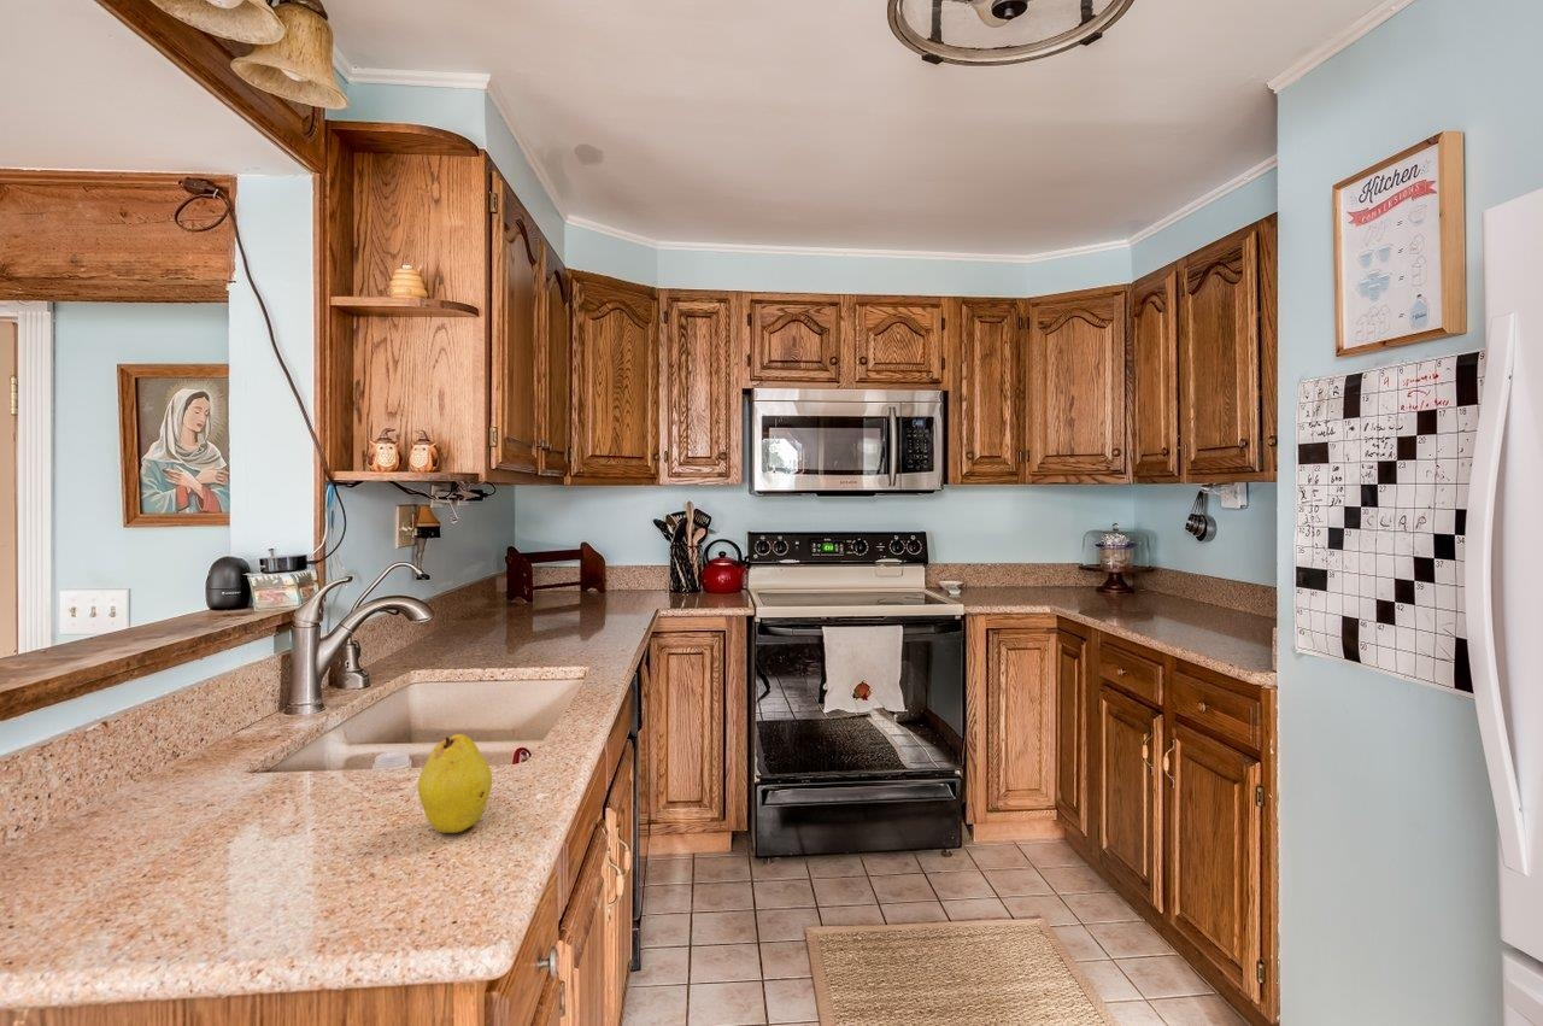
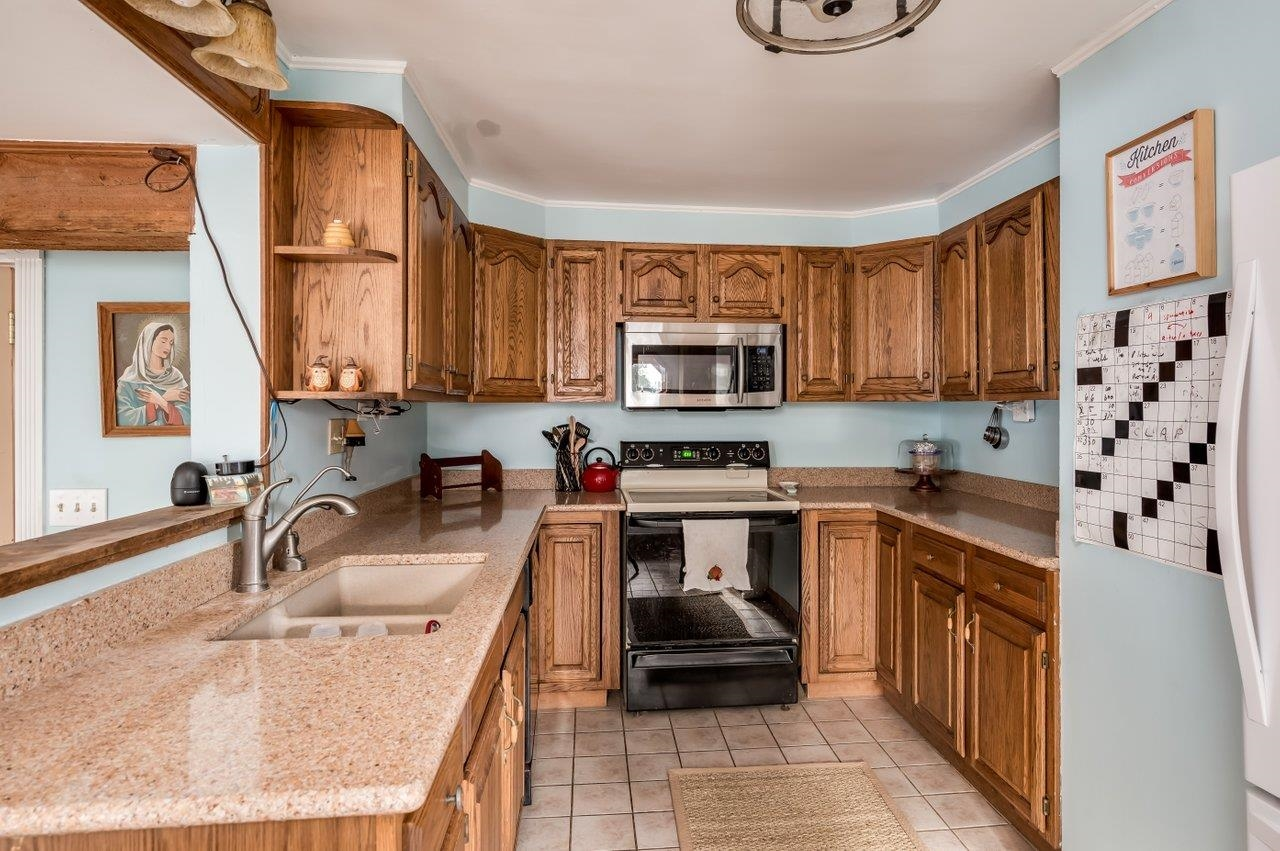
- fruit [417,733,493,834]
